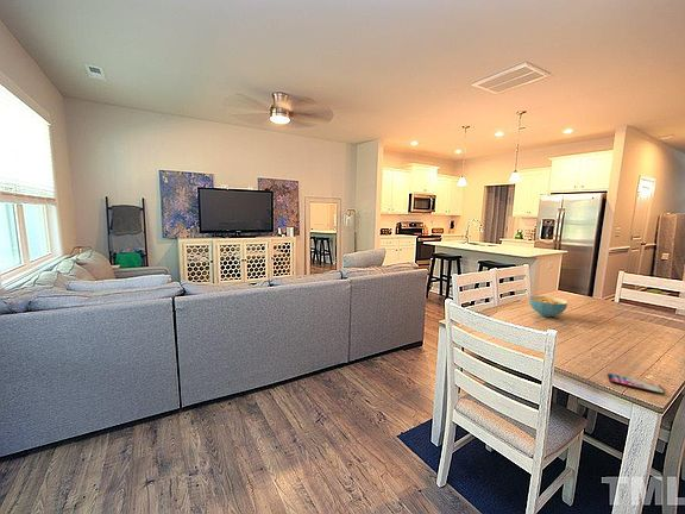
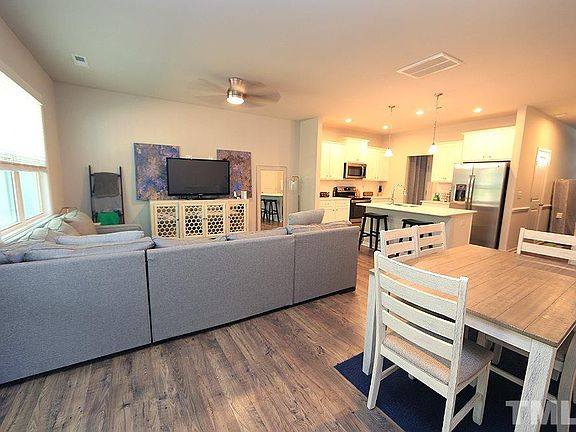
- smartphone [607,372,666,396]
- cereal bowl [528,295,568,318]
